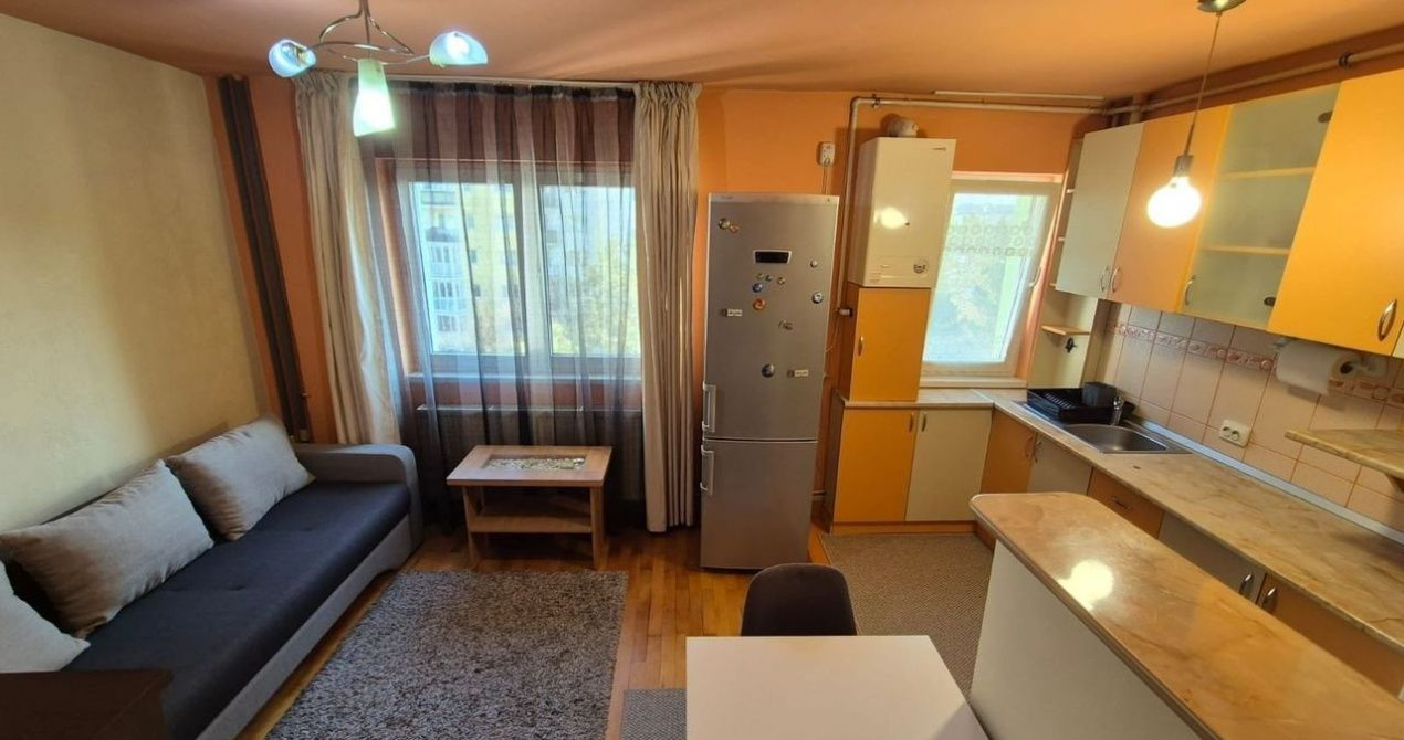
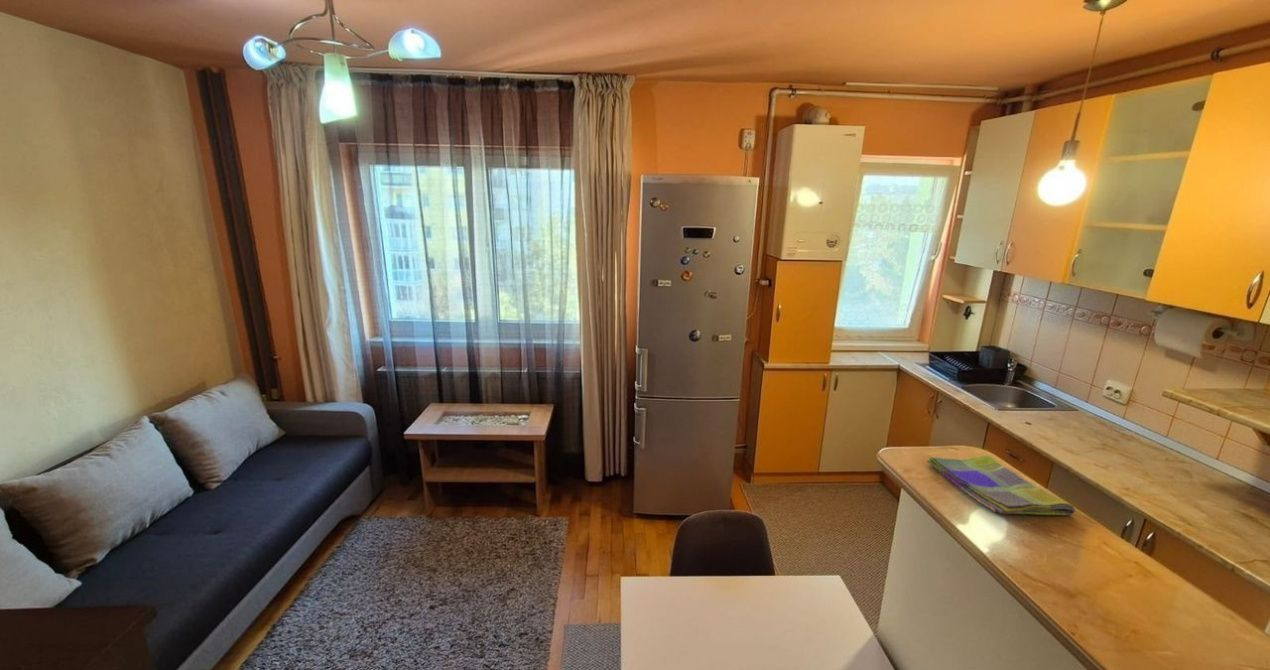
+ dish towel [926,454,1076,516]
